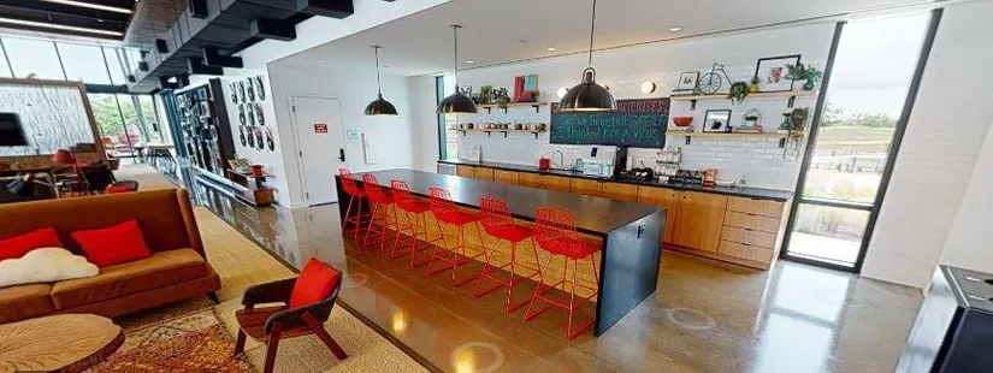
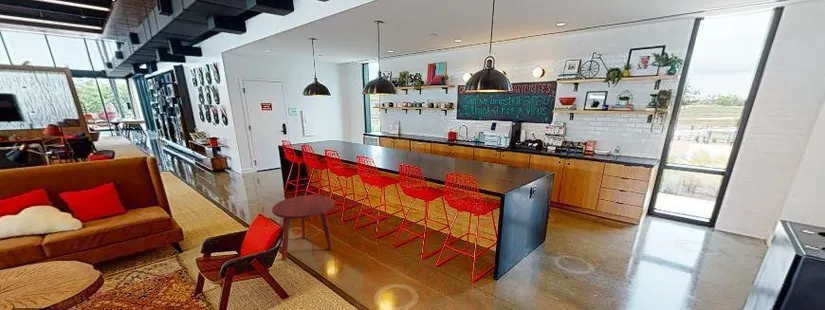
+ side table [271,194,336,261]
